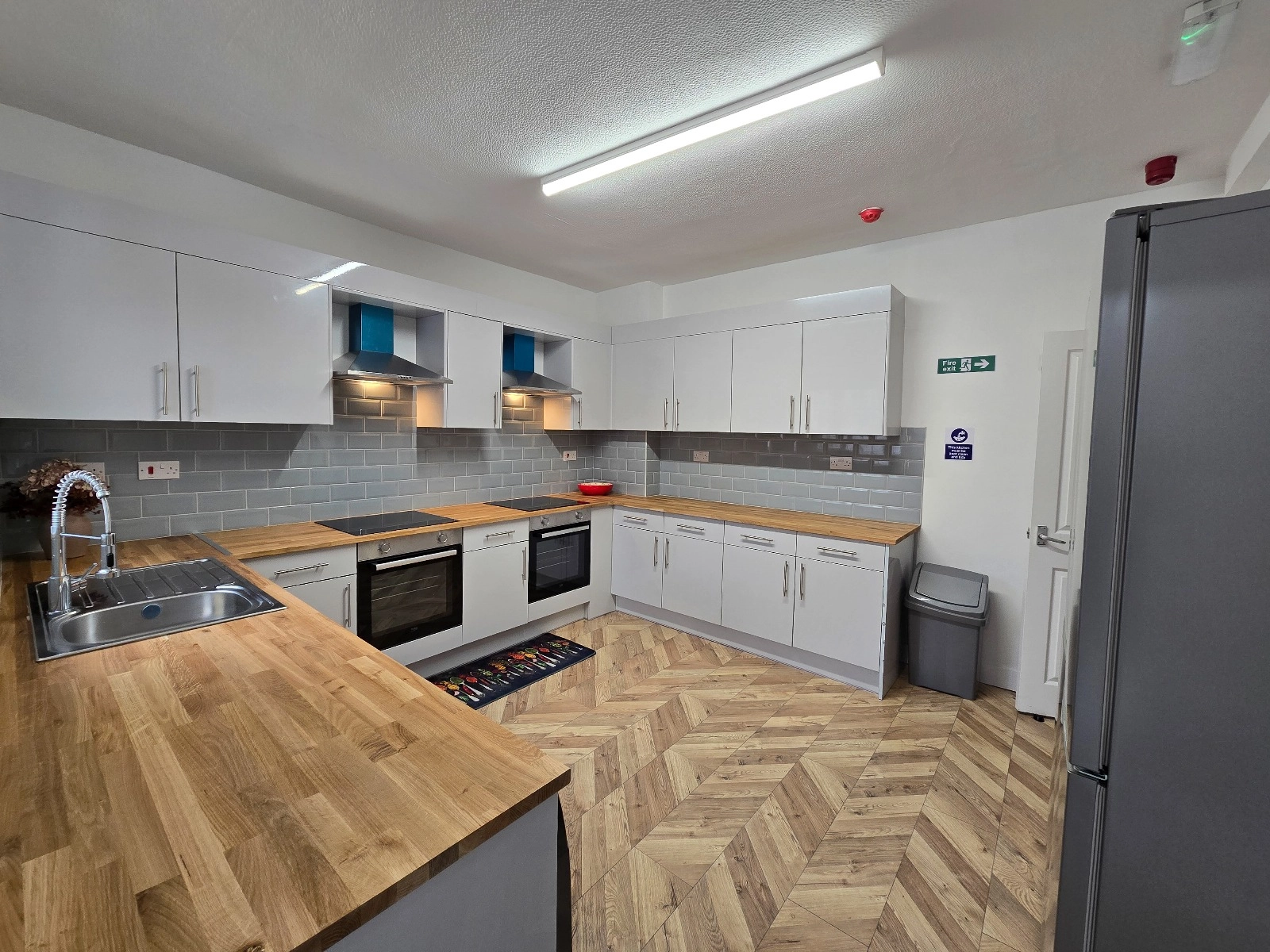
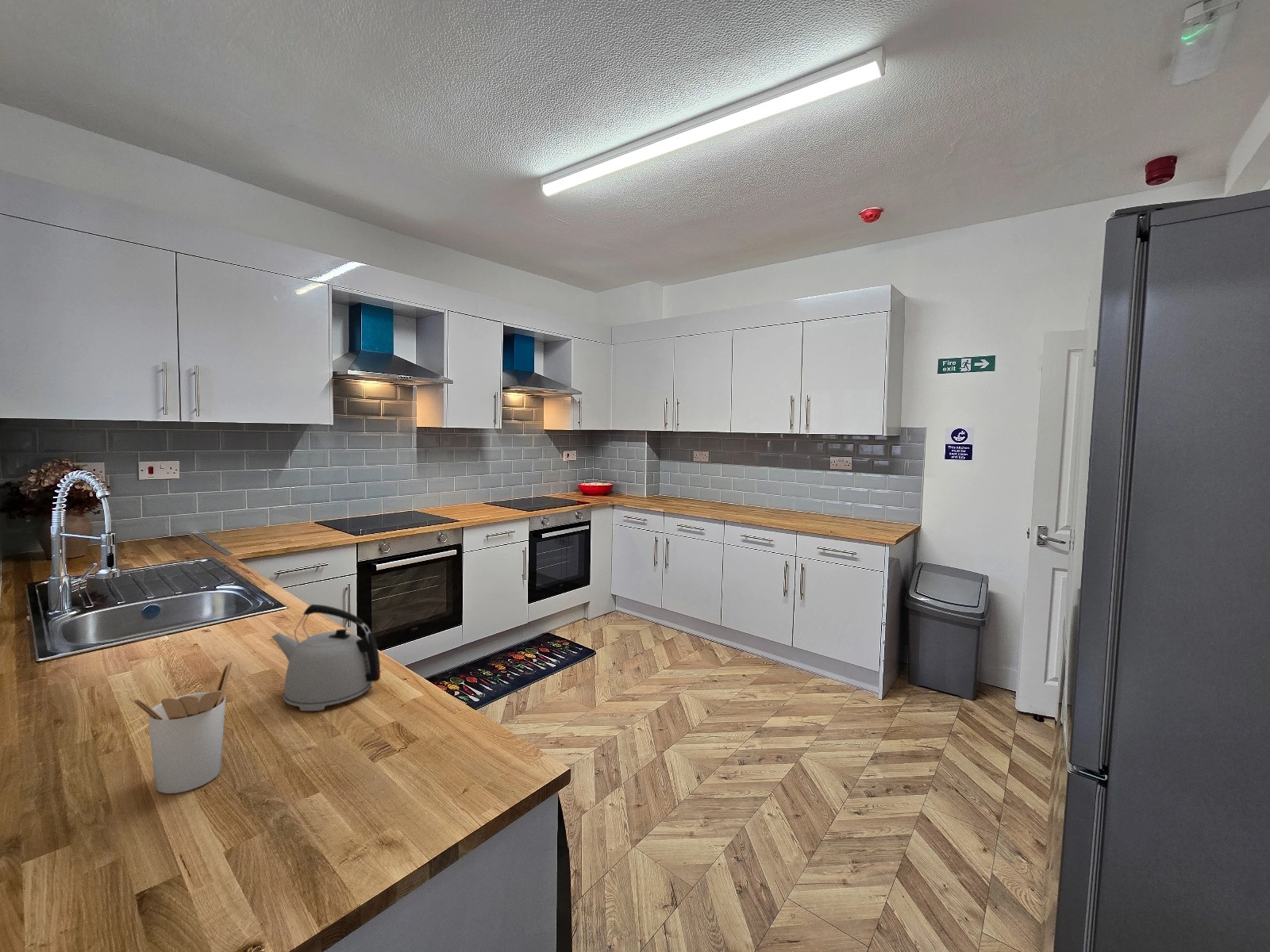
+ kettle [271,604,381,712]
+ utensil holder [130,661,233,794]
